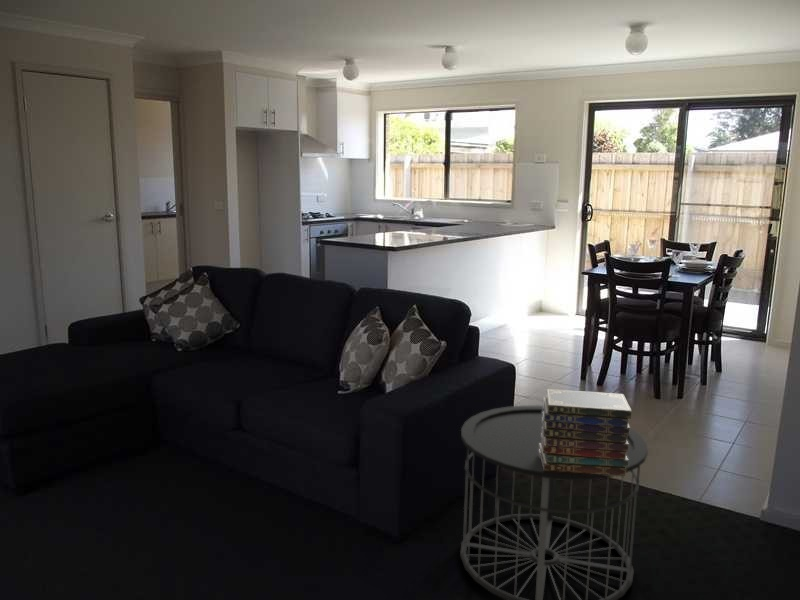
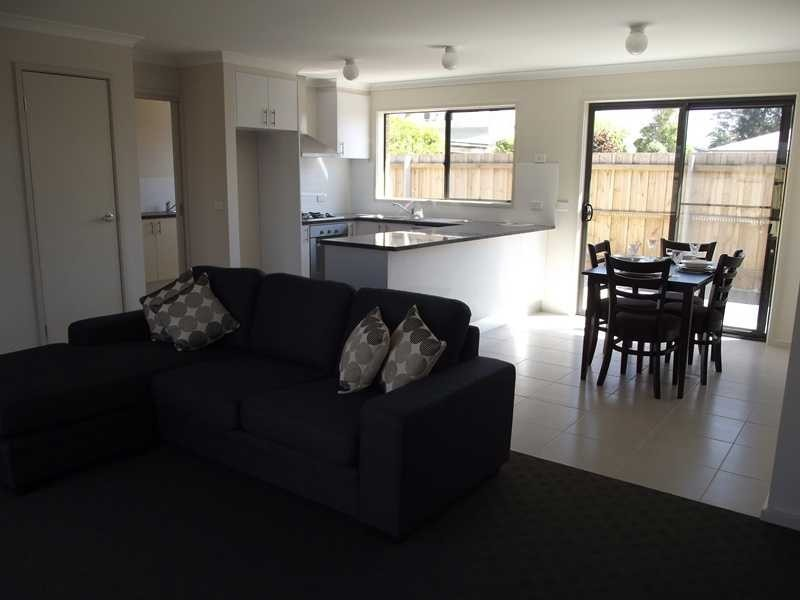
- side table [459,405,649,600]
- book stack [539,388,633,477]
